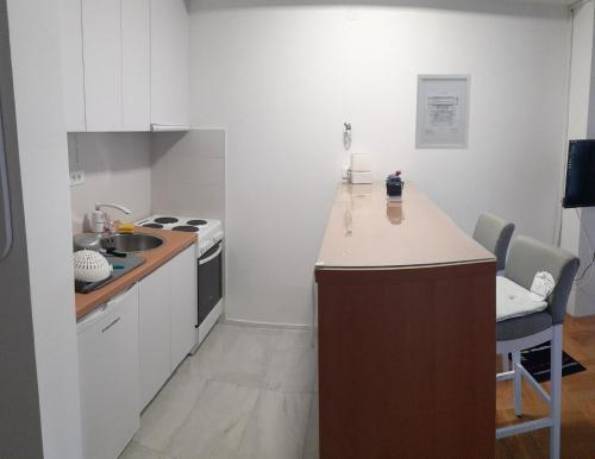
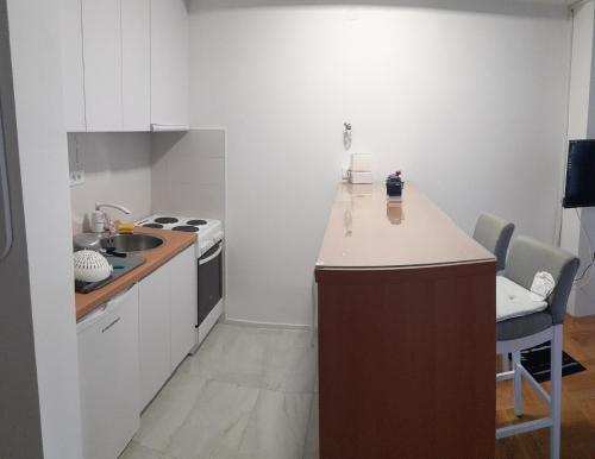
- wall art [414,73,472,150]
